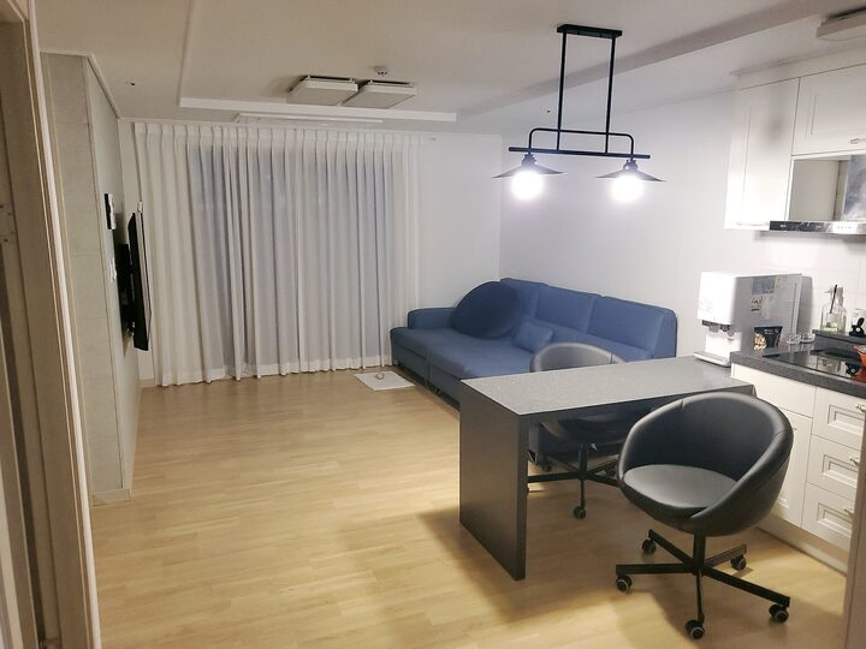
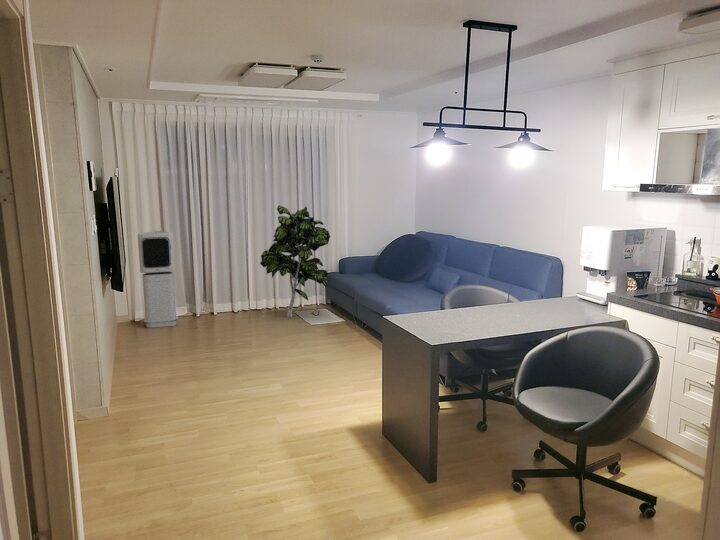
+ air purifier [137,230,179,329]
+ indoor plant [259,204,331,319]
